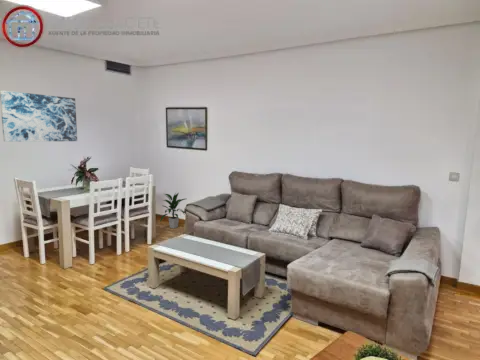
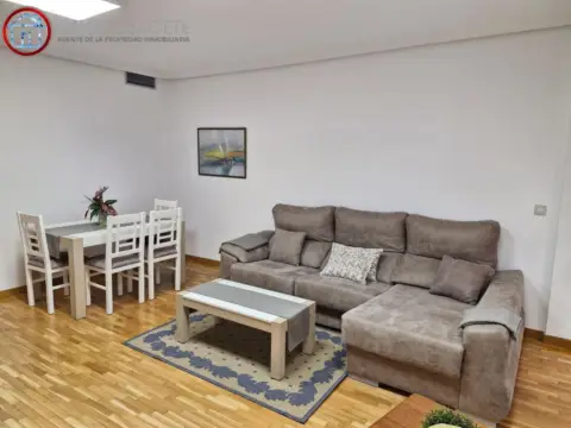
- indoor plant [159,191,186,229]
- wall art [0,89,78,143]
